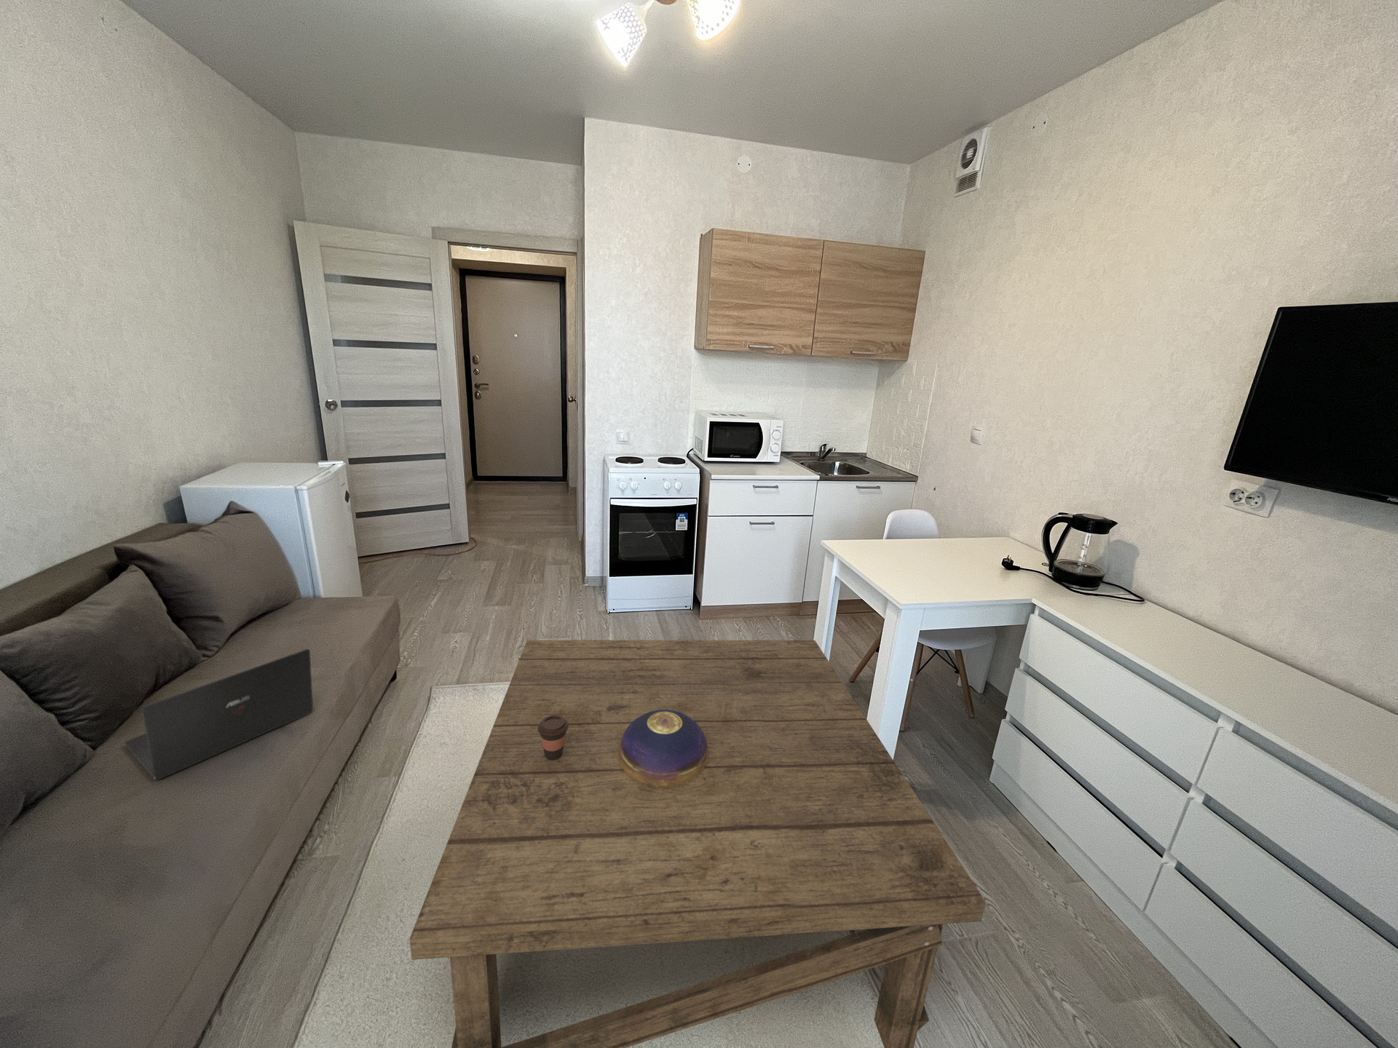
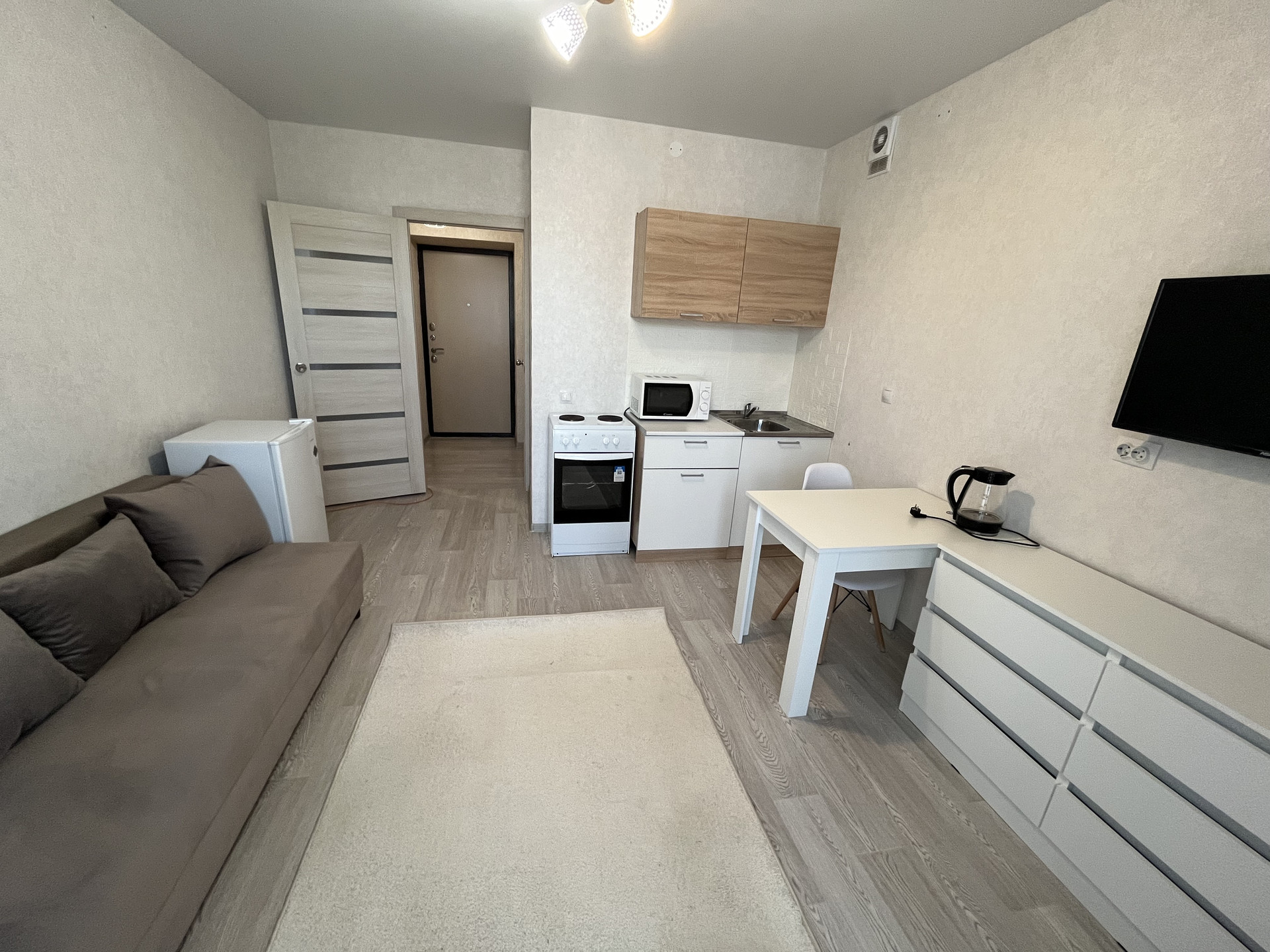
- coffee table [408,638,986,1048]
- laptop [123,648,314,780]
- coffee cup [537,716,569,761]
- decorative bowl [618,710,709,786]
